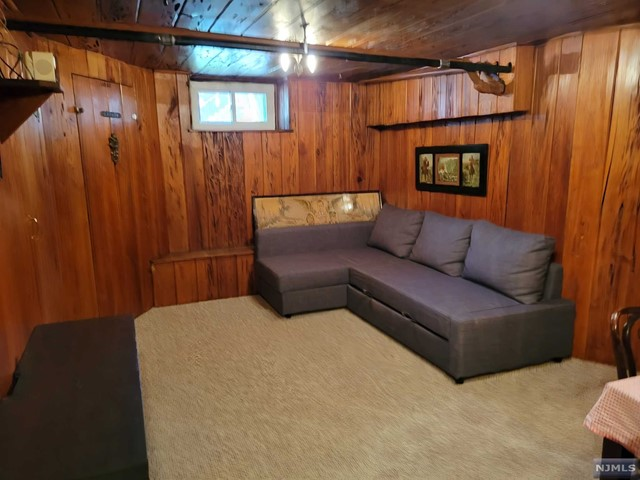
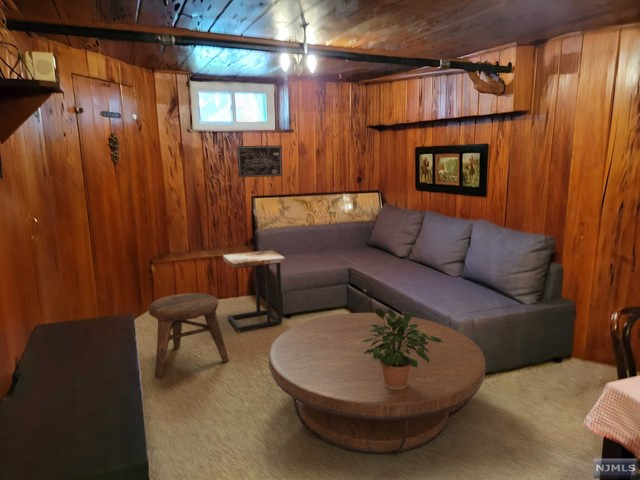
+ coffee table [268,312,487,455]
+ potted plant [359,307,442,389]
+ side table [222,249,286,332]
+ stool [148,292,230,379]
+ wall art [236,145,283,178]
